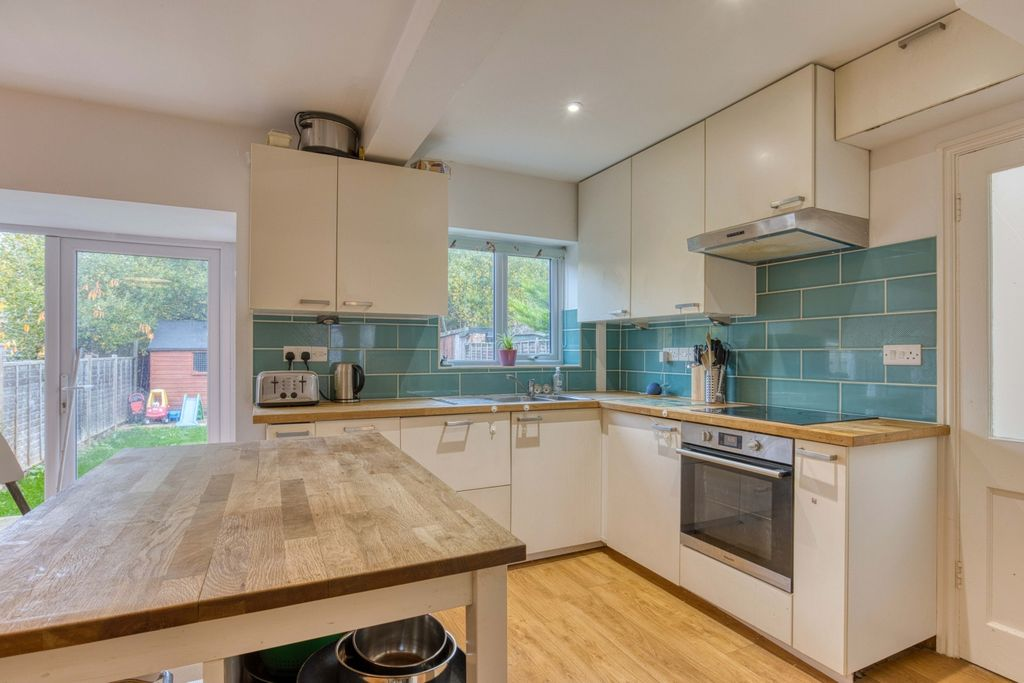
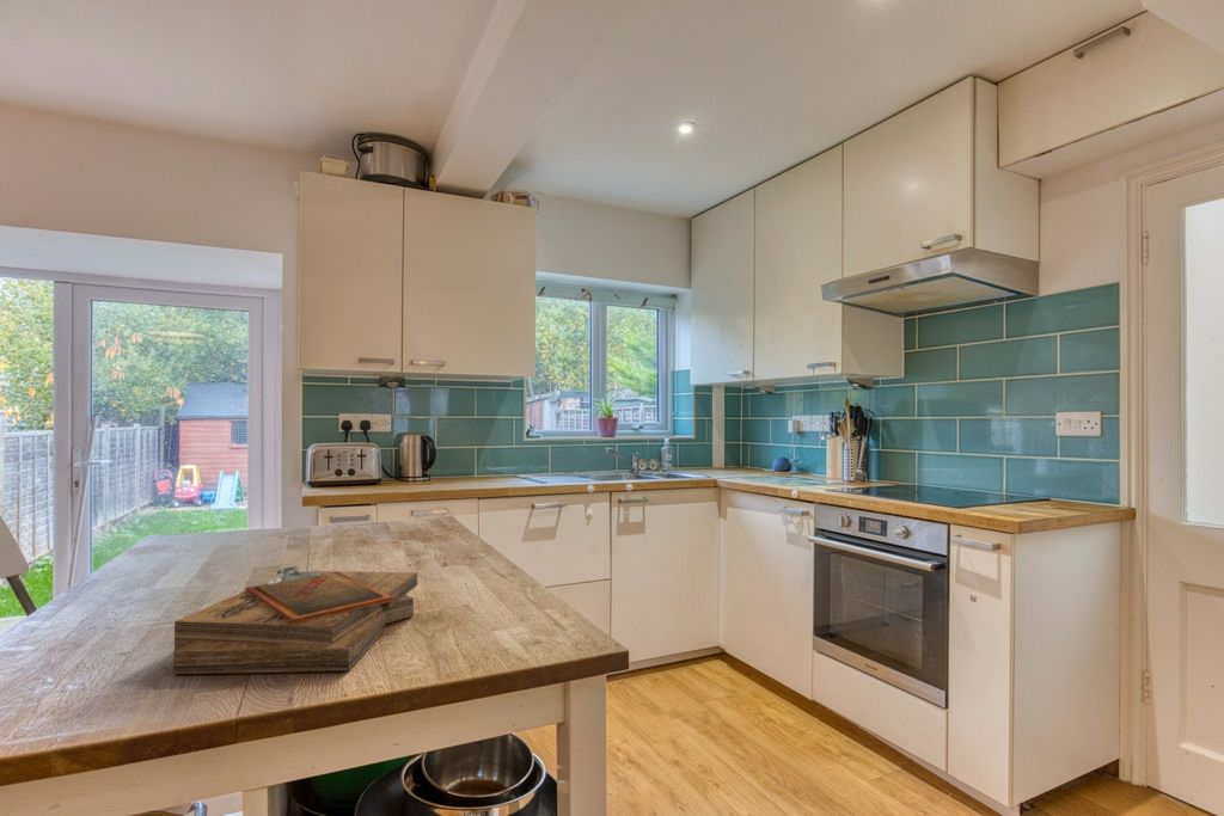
+ clipboard [172,565,418,675]
